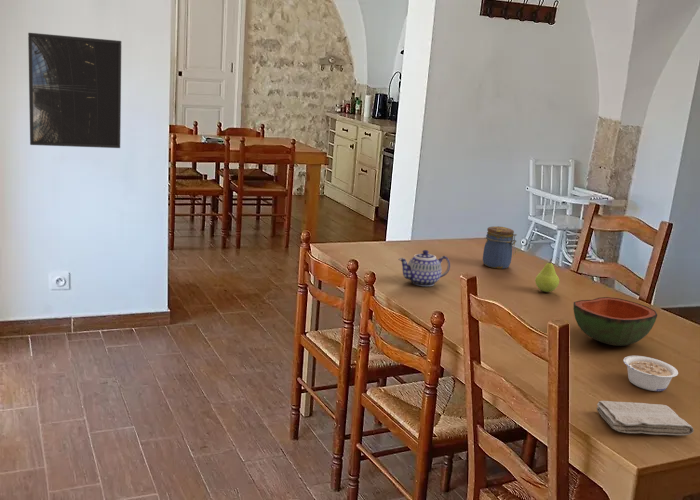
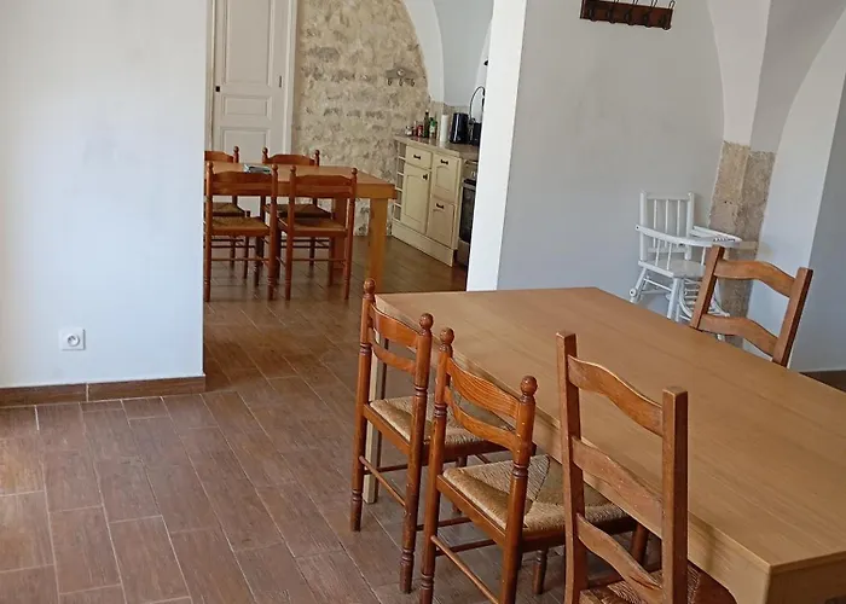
- fruit [534,258,560,293]
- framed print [27,32,122,149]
- bowl [572,296,658,347]
- legume [622,355,679,392]
- teapot [398,249,451,287]
- washcloth [596,400,695,436]
- jar [482,225,518,270]
